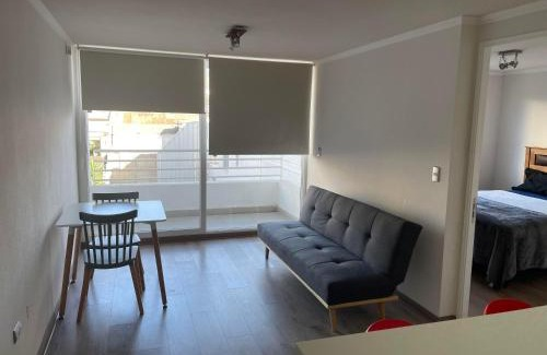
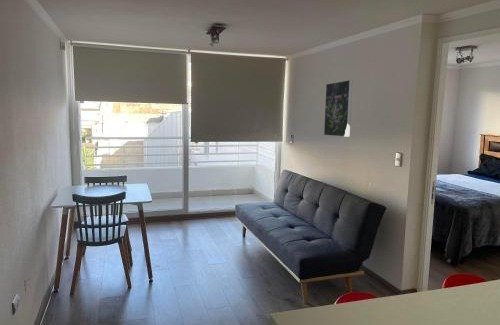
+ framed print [323,79,353,138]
